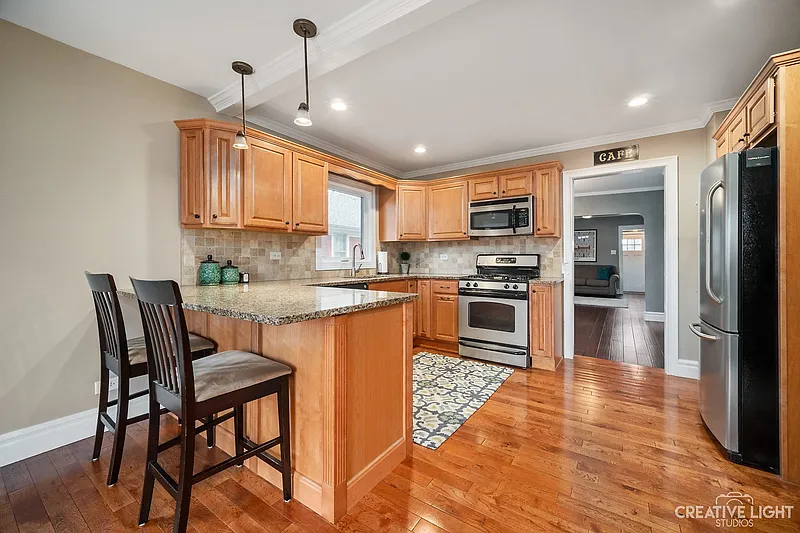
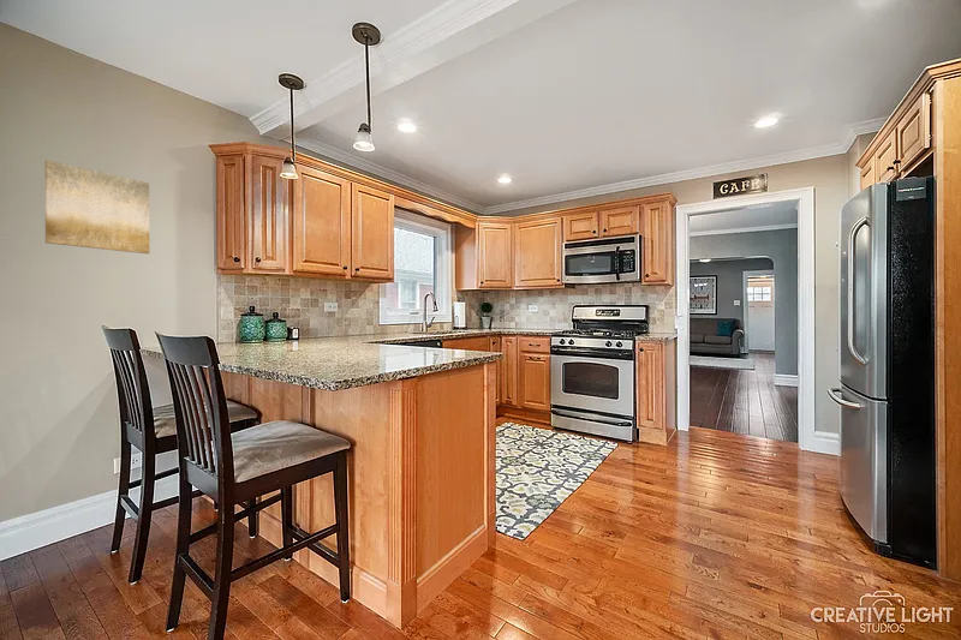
+ wall art [43,158,150,255]
